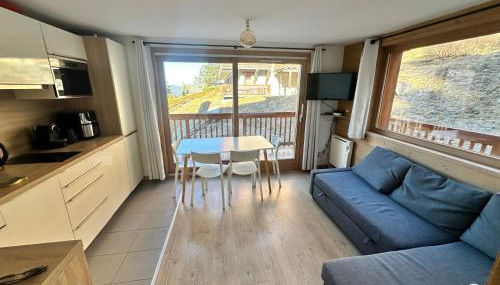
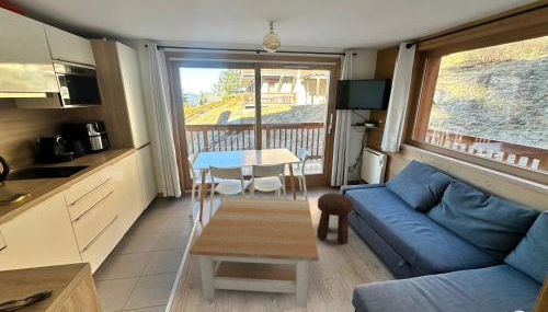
+ stool [316,192,354,245]
+ coffee table [189,196,320,309]
